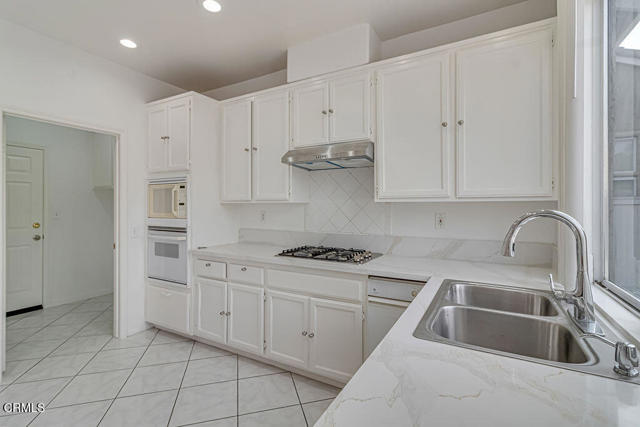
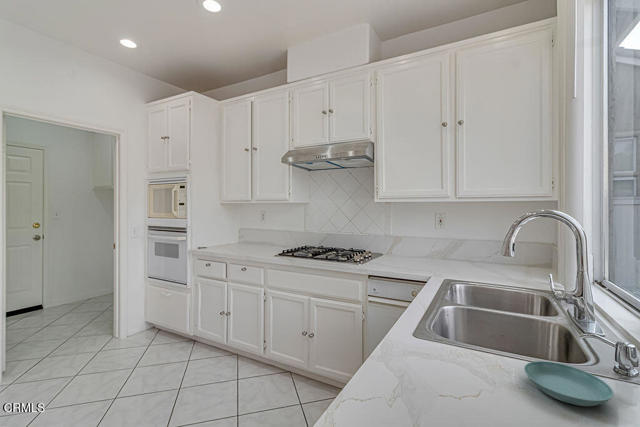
+ saucer [523,360,615,407]
